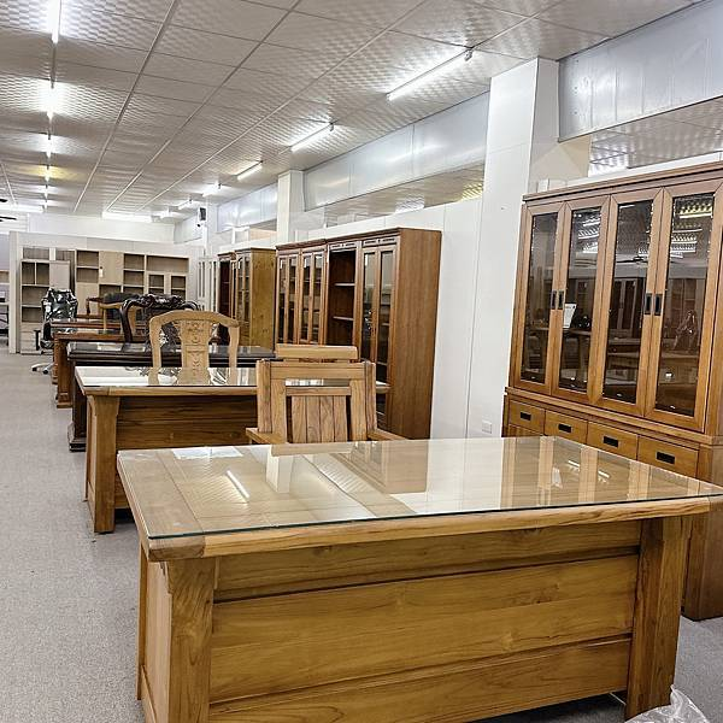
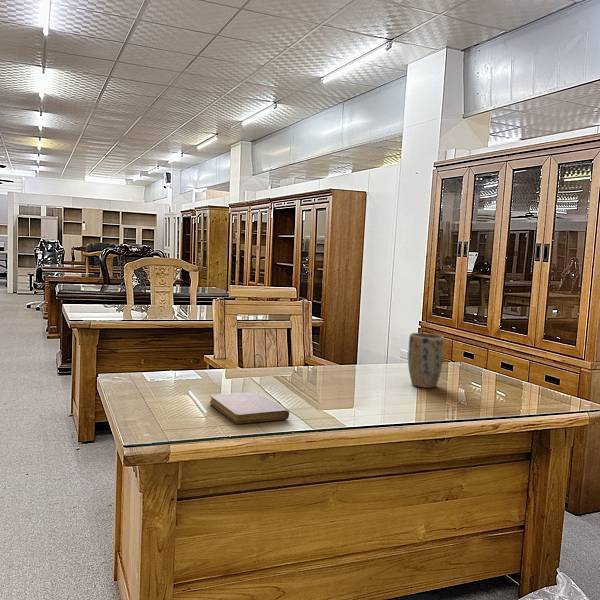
+ plant pot [407,332,445,389]
+ notebook [209,391,290,425]
